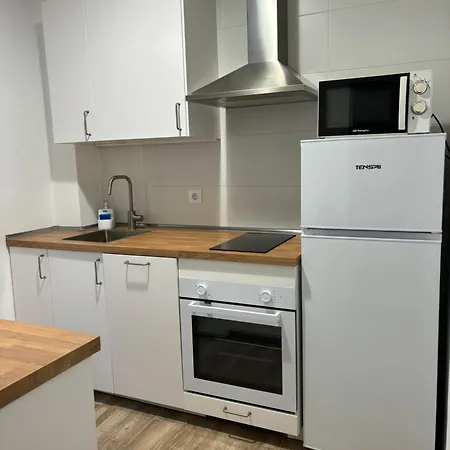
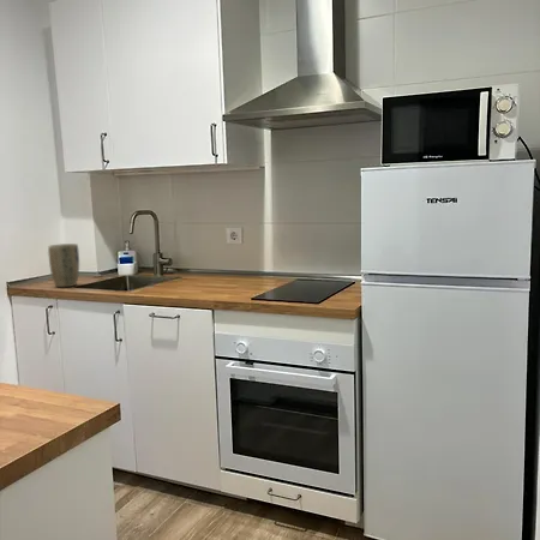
+ plant pot [47,242,80,288]
